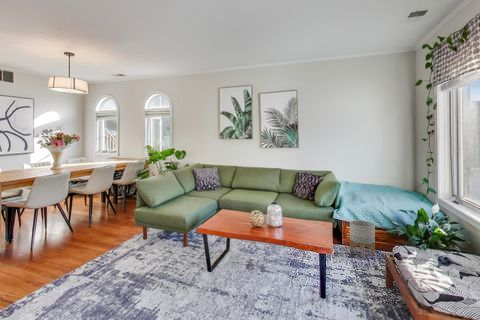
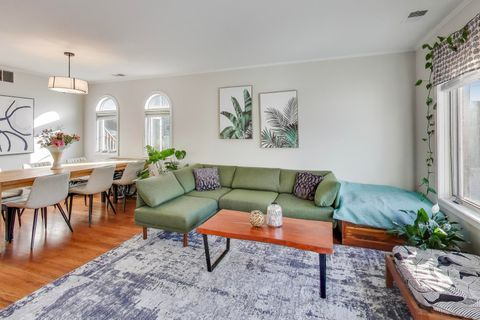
- planter [349,219,376,259]
